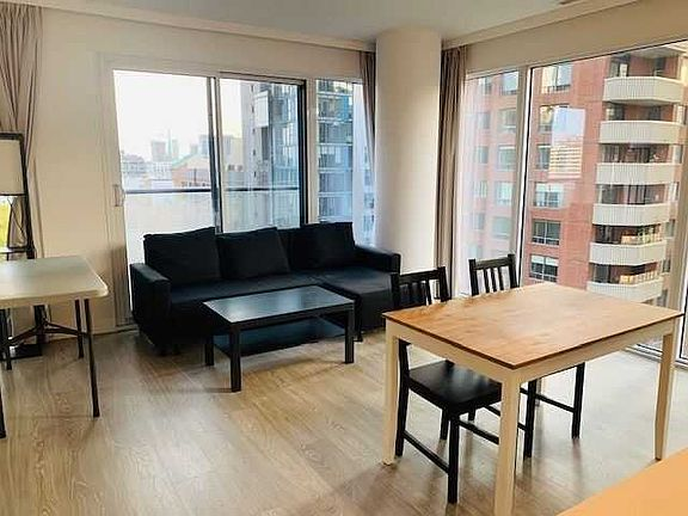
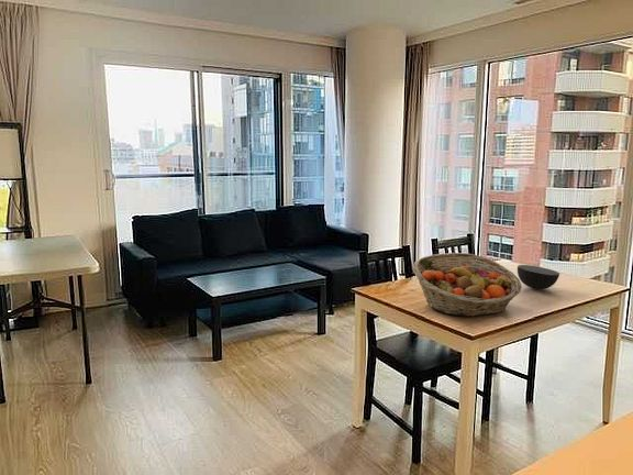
+ bowl [517,264,560,290]
+ fruit basket [412,252,523,318]
